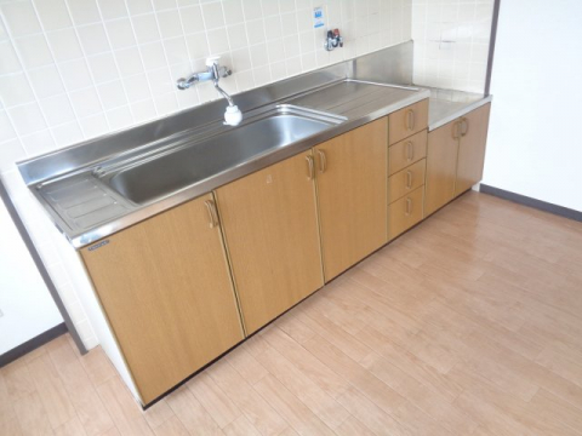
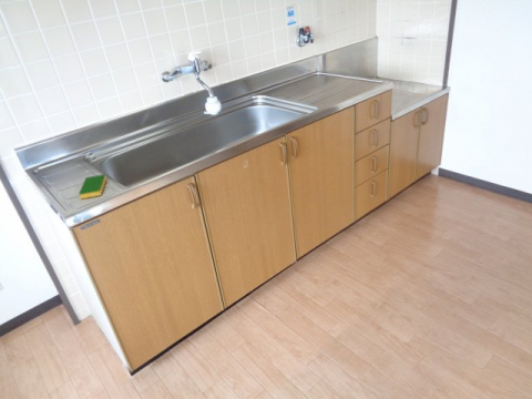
+ dish sponge [78,173,108,200]
